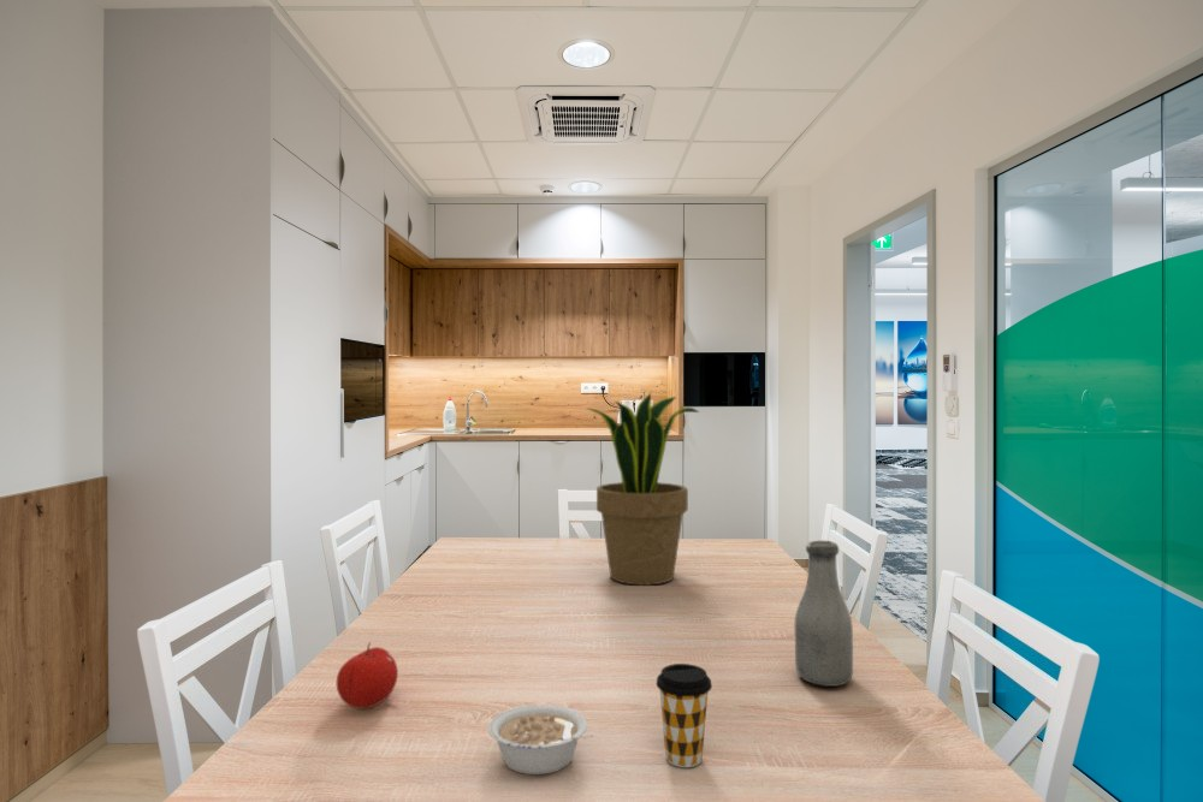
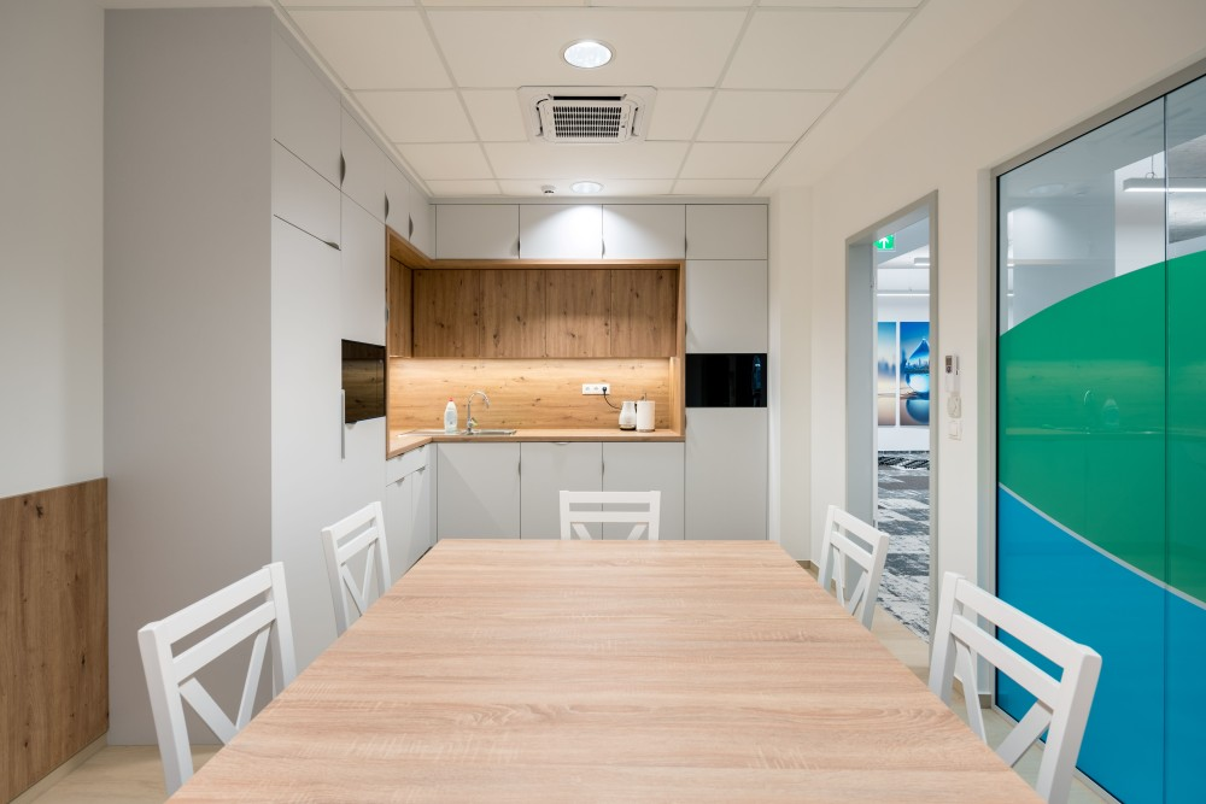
- coffee cup [656,663,713,768]
- bottle [794,540,854,688]
- potted plant [585,392,701,587]
- fruit [336,641,399,711]
- legume [487,703,594,776]
